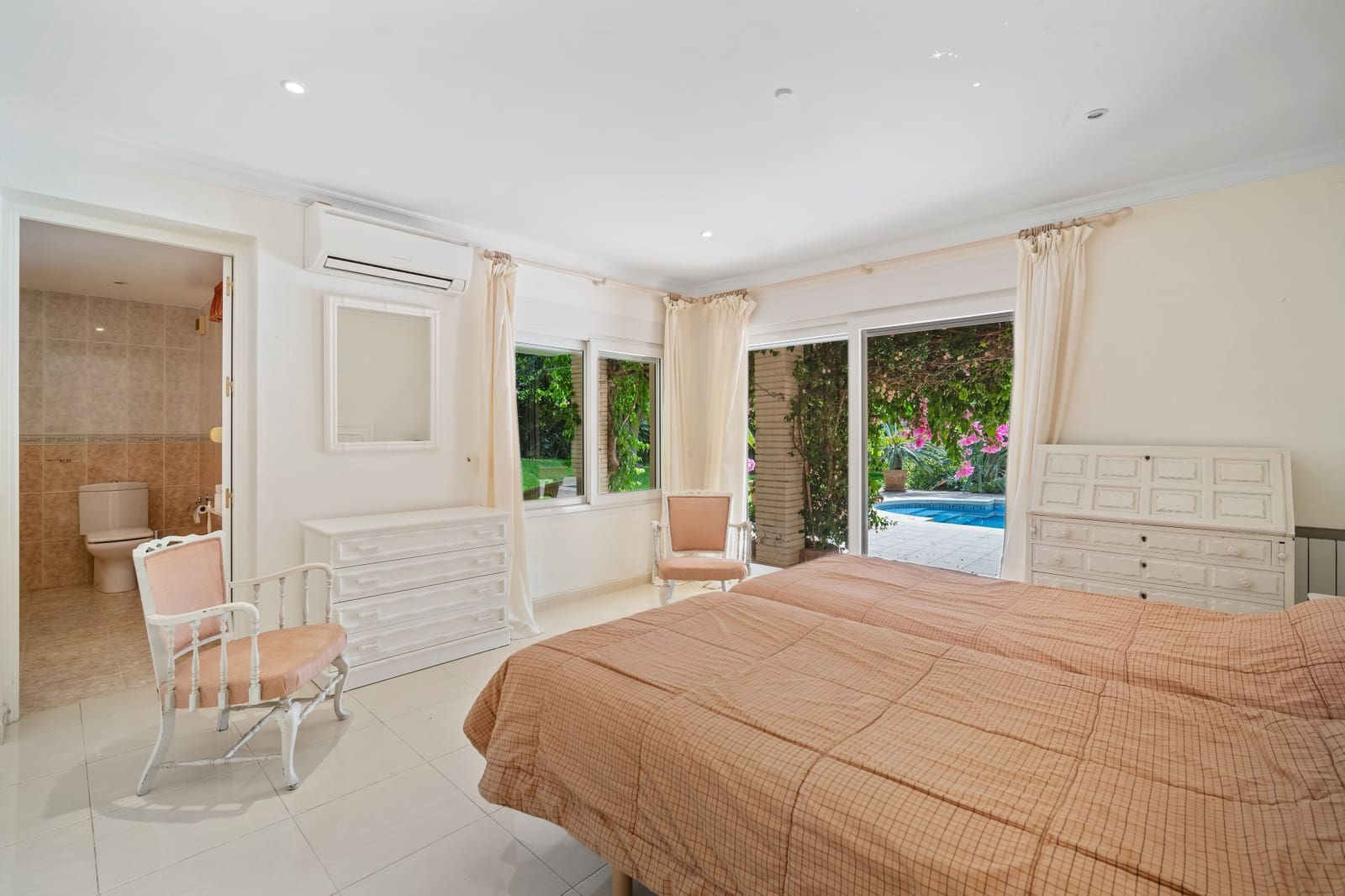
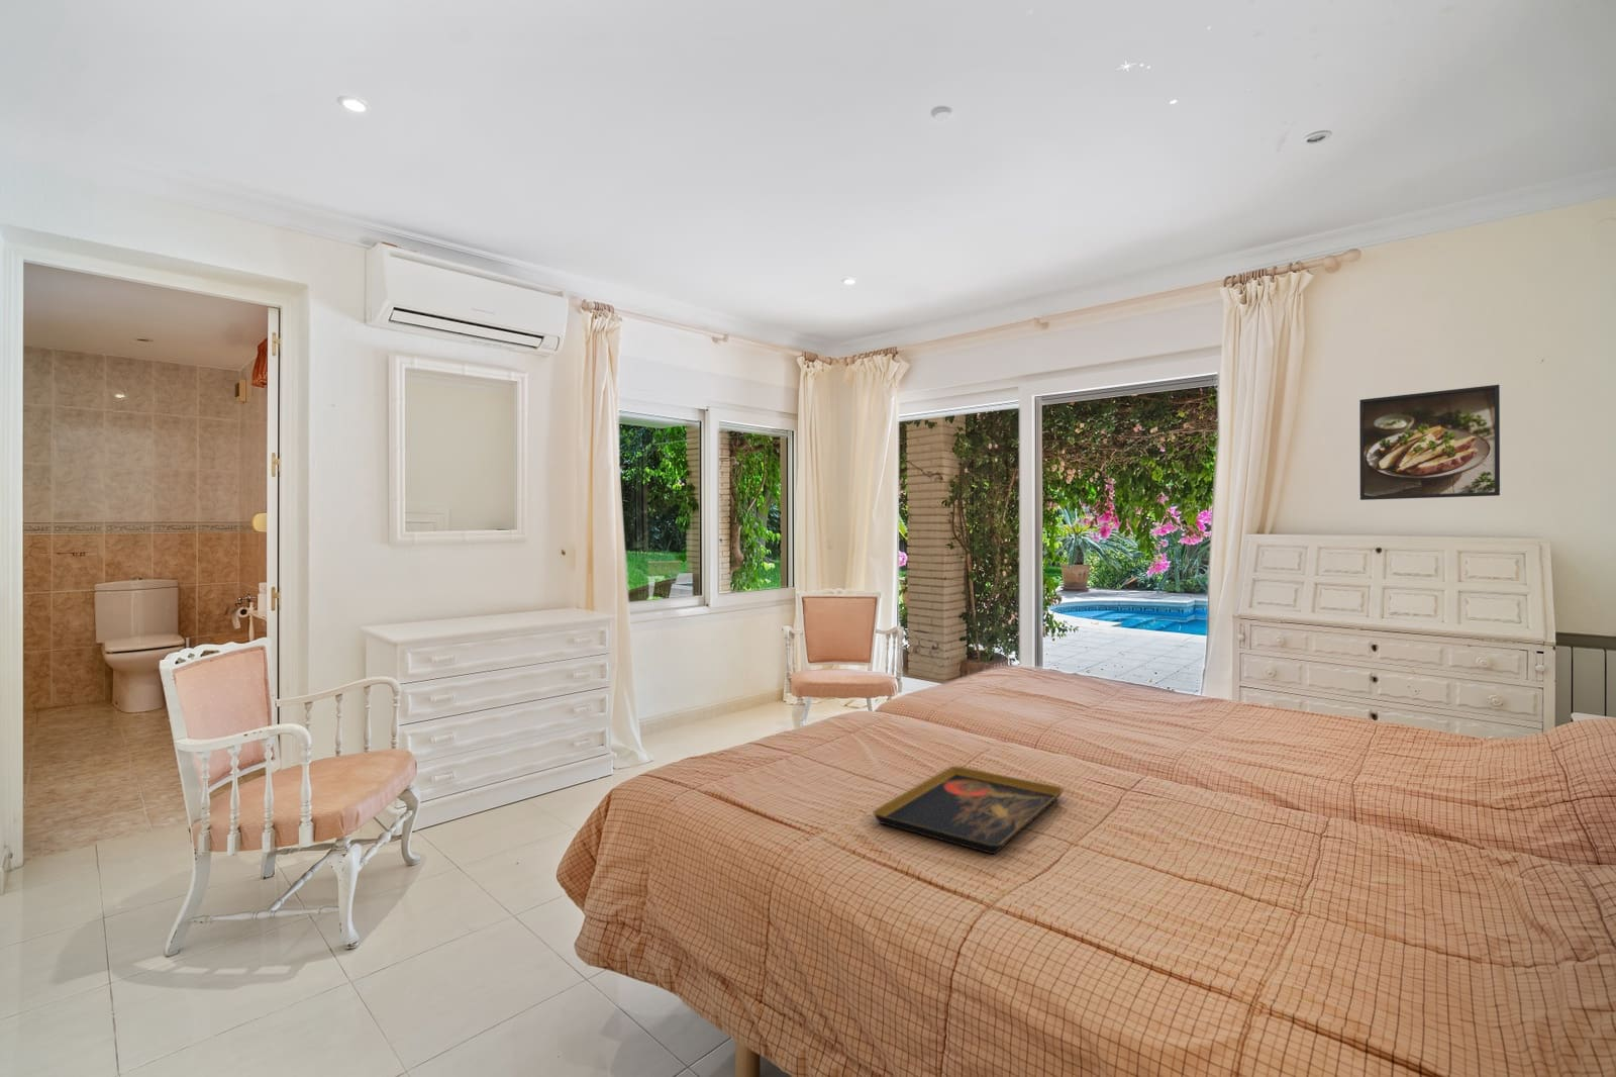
+ decorative tray [871,764,1065,855]
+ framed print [1359,383,1501,501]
